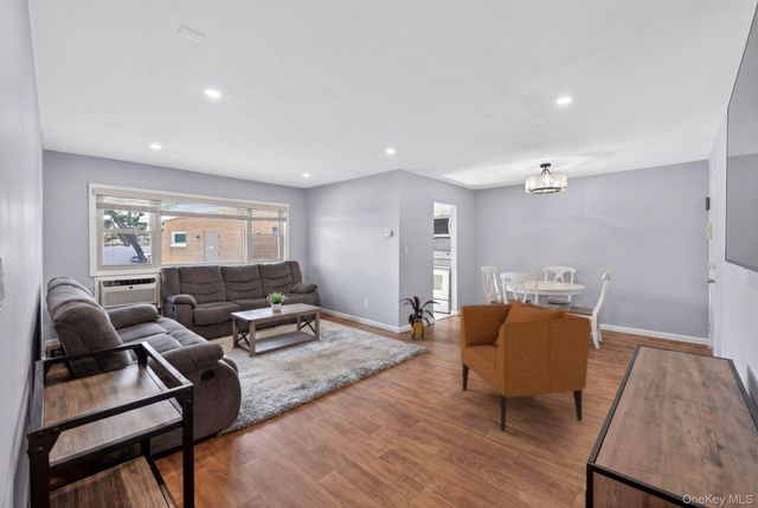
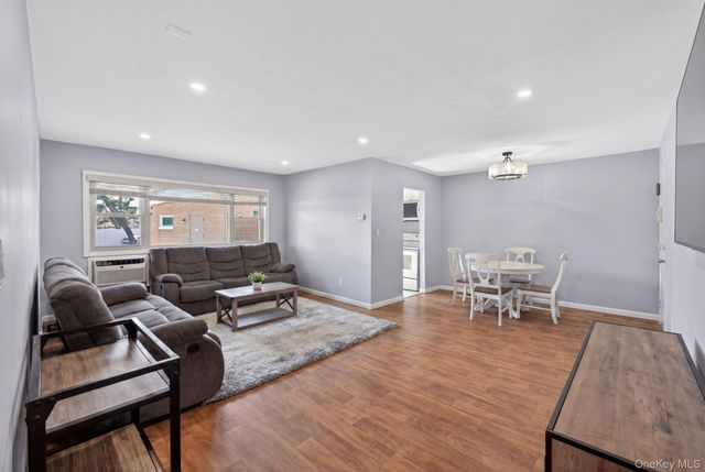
- armchair [460,297,592,432]
- house plant [398,295,441,341]
